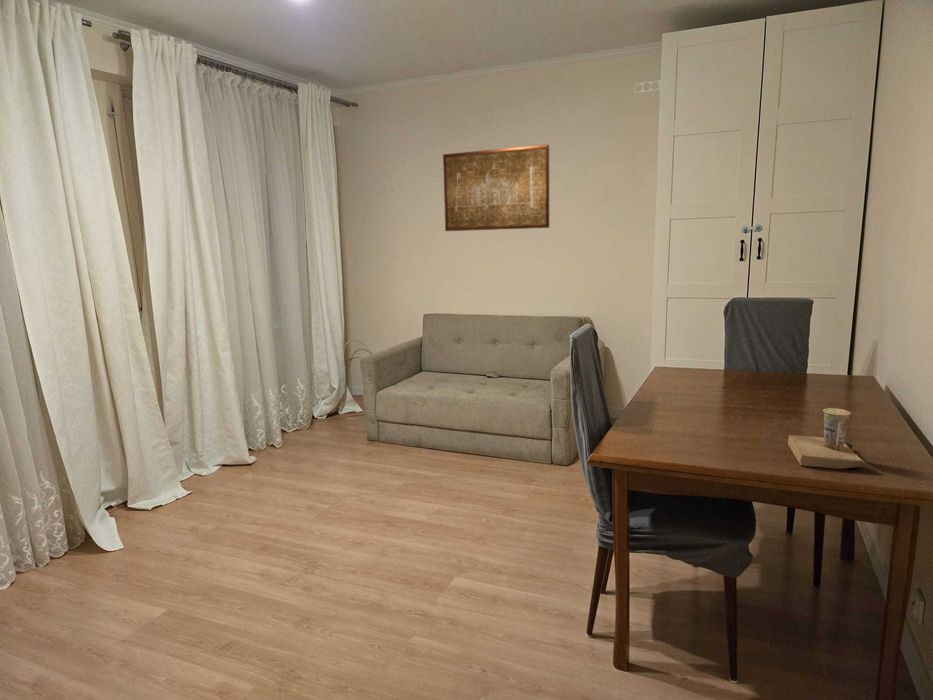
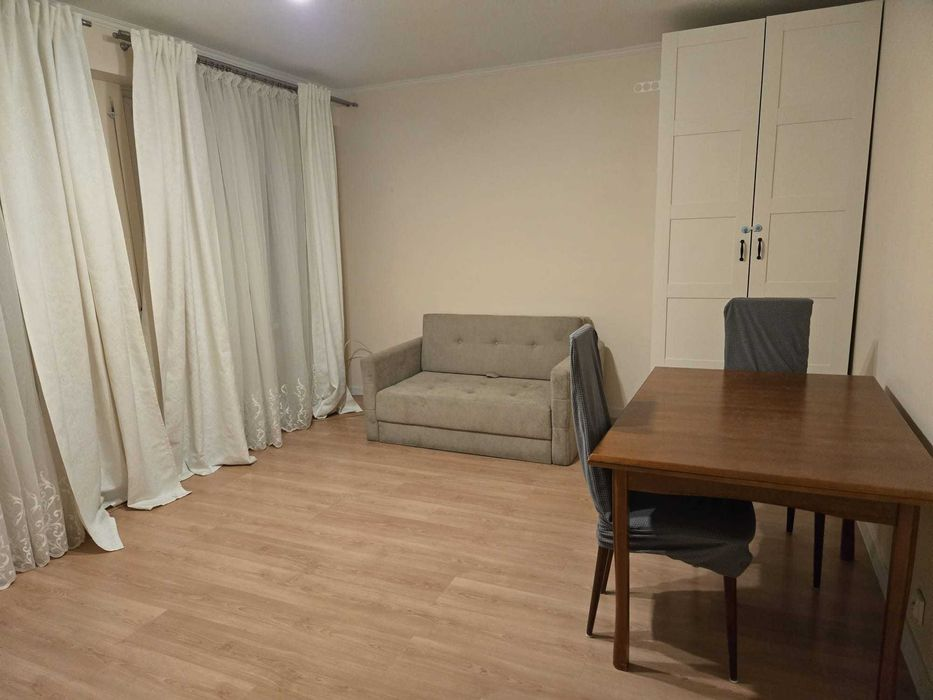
- cup [787,407,883,473]
- wall art [442,143,551,232]
